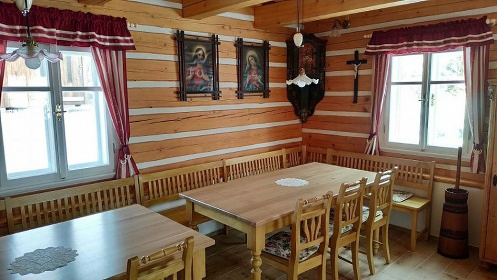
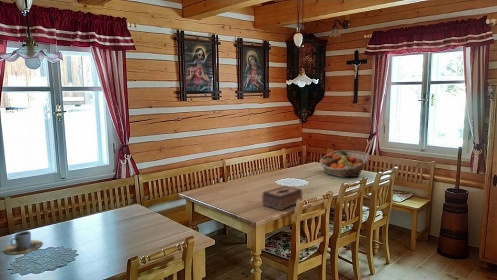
+ cup [2,230,44,255]
+ fruit basket [319,149,370,178]
+ tissue box [261,185,303,211]
